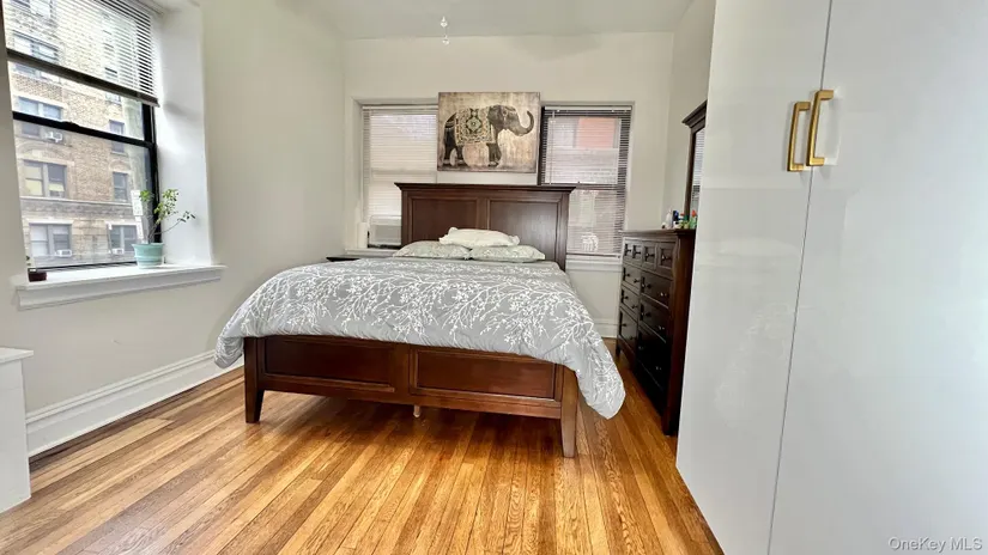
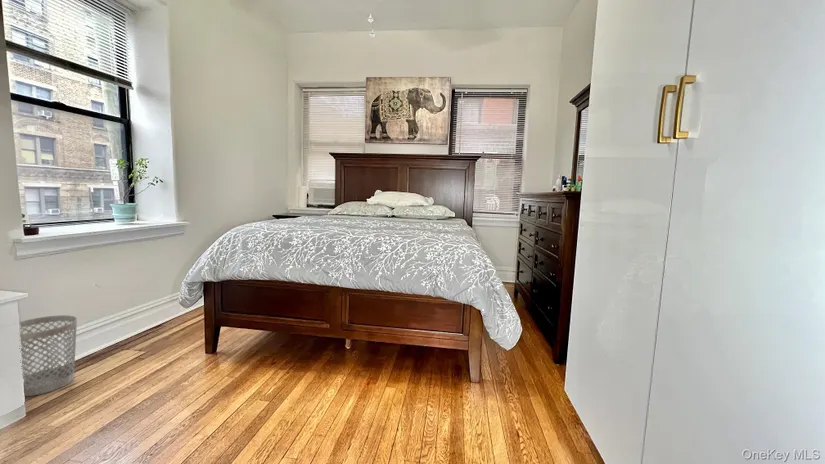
+ wastebasket [19,314,78,397]
